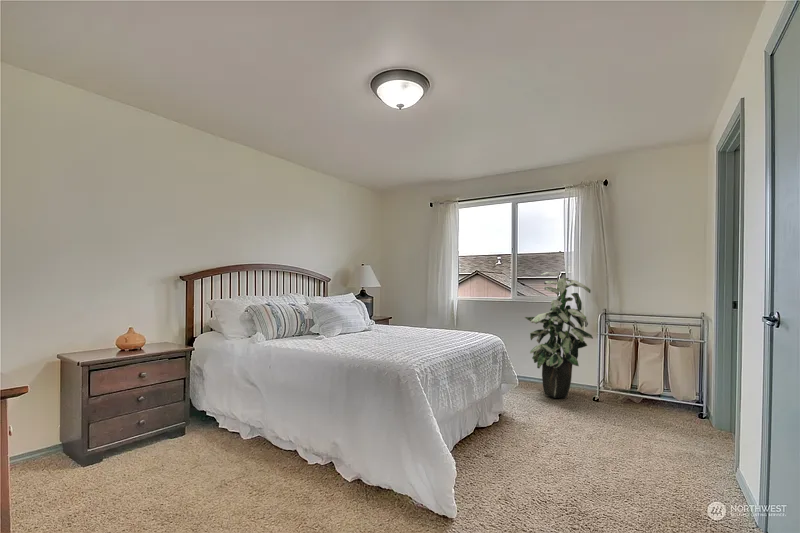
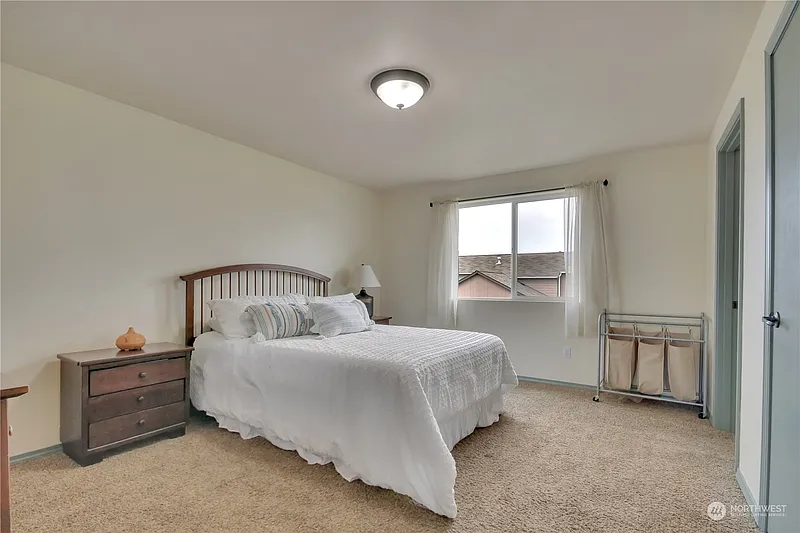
- indoor plant [524,271,594,399]
